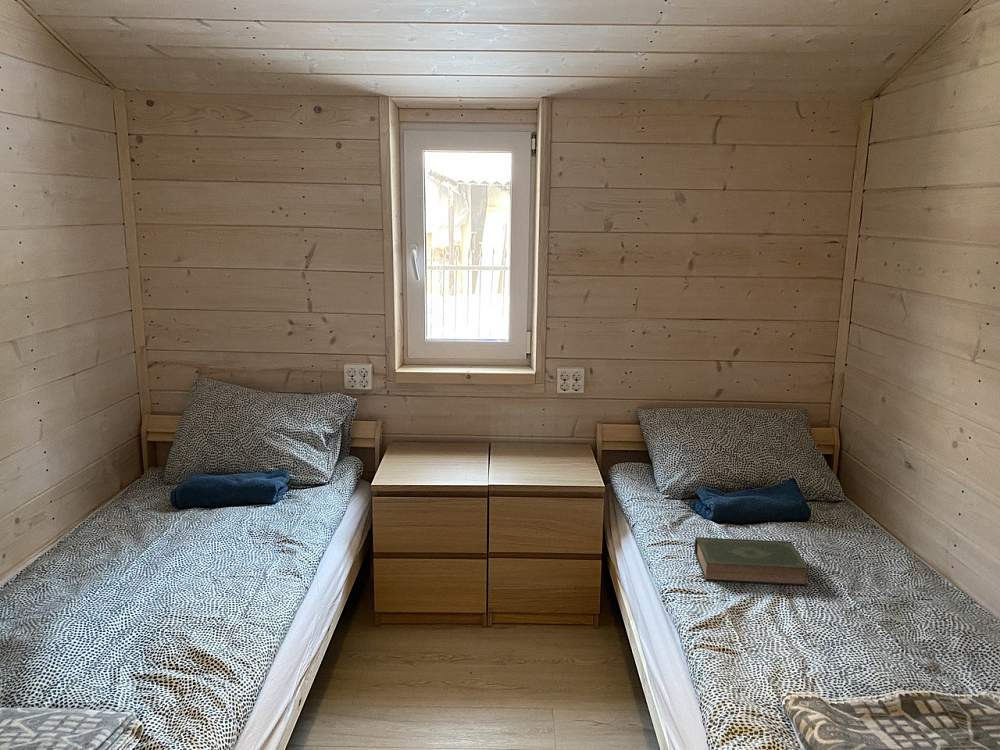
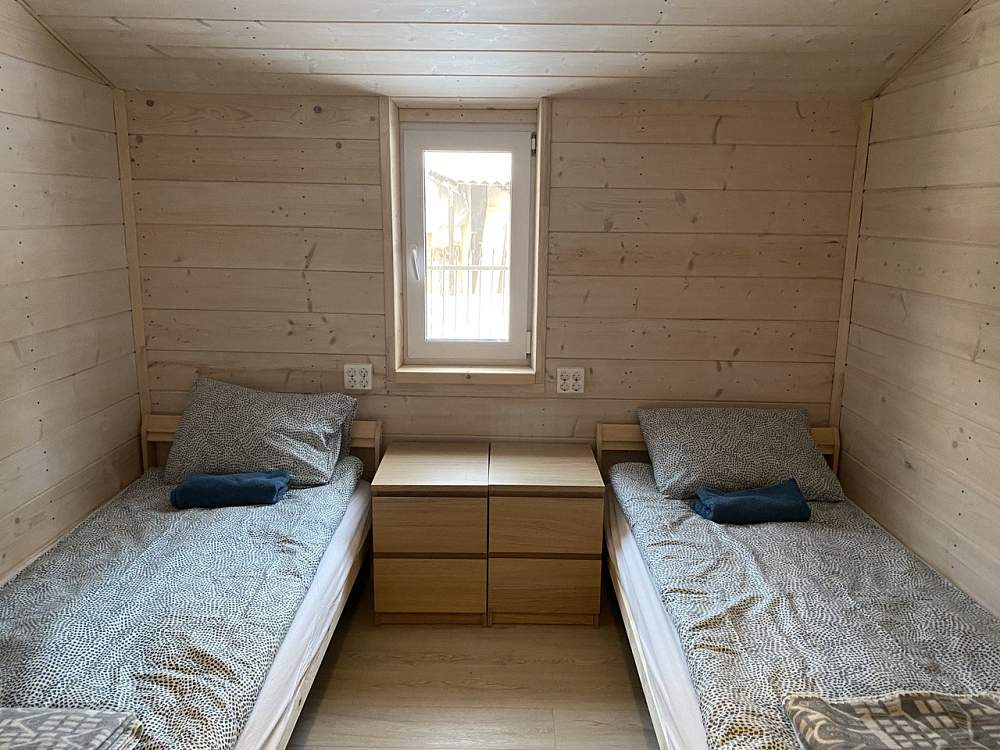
- book [693,536,810,586]
